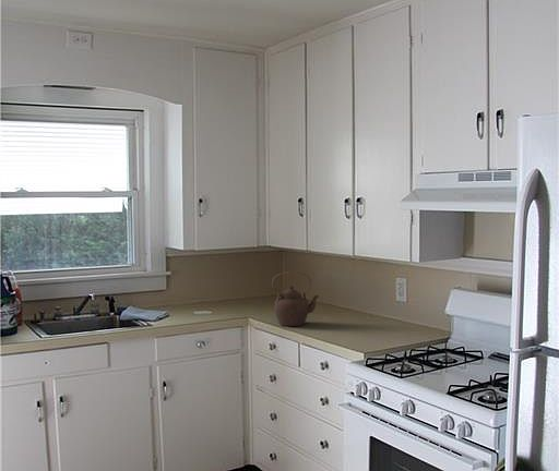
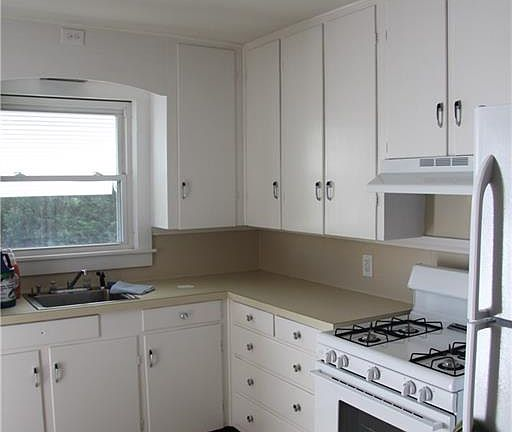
- teapot [271,271,319,327]
